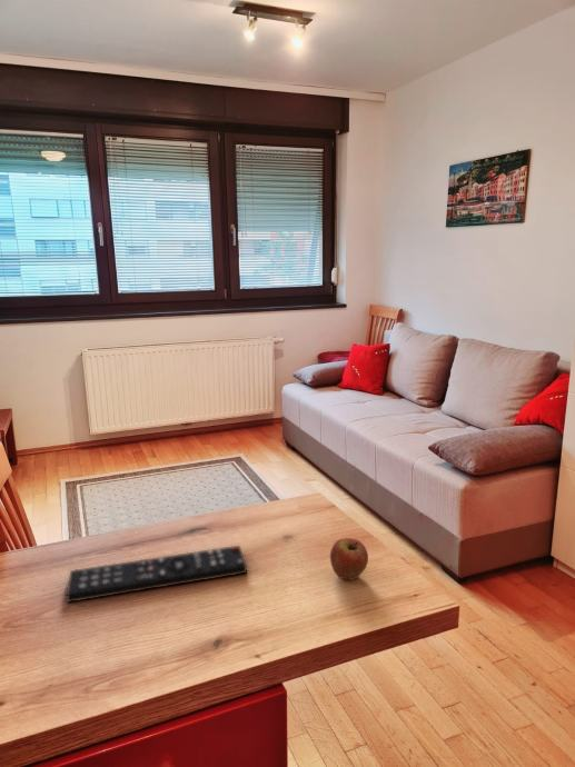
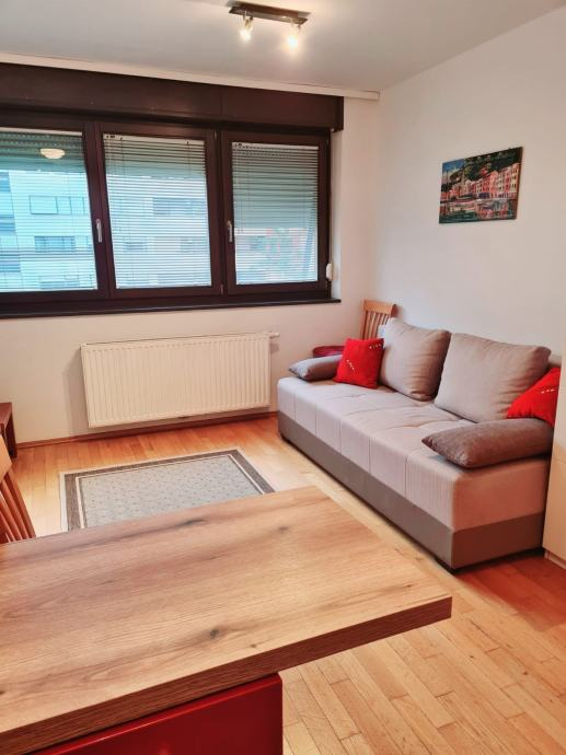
- fruit [329,537,369,581]
- remote control [66,545,248,604]
